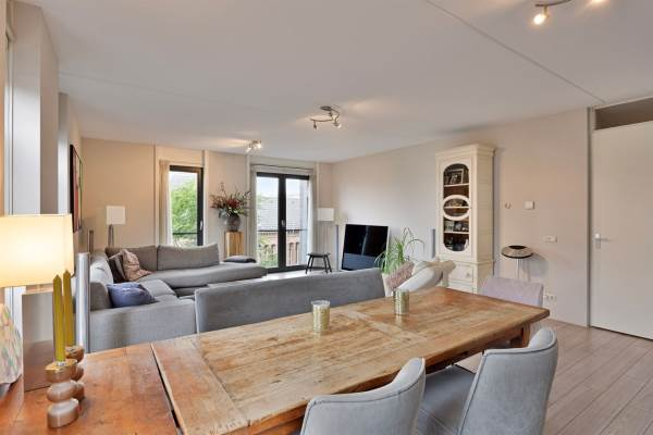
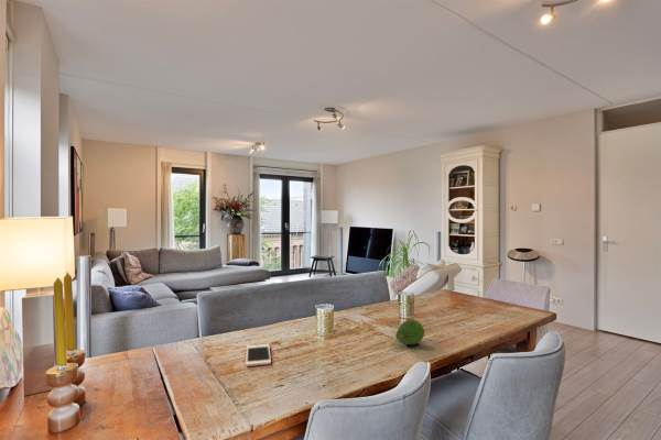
+ cell phone [245,343,272,367]
+ fruit [394,319,425,345]
